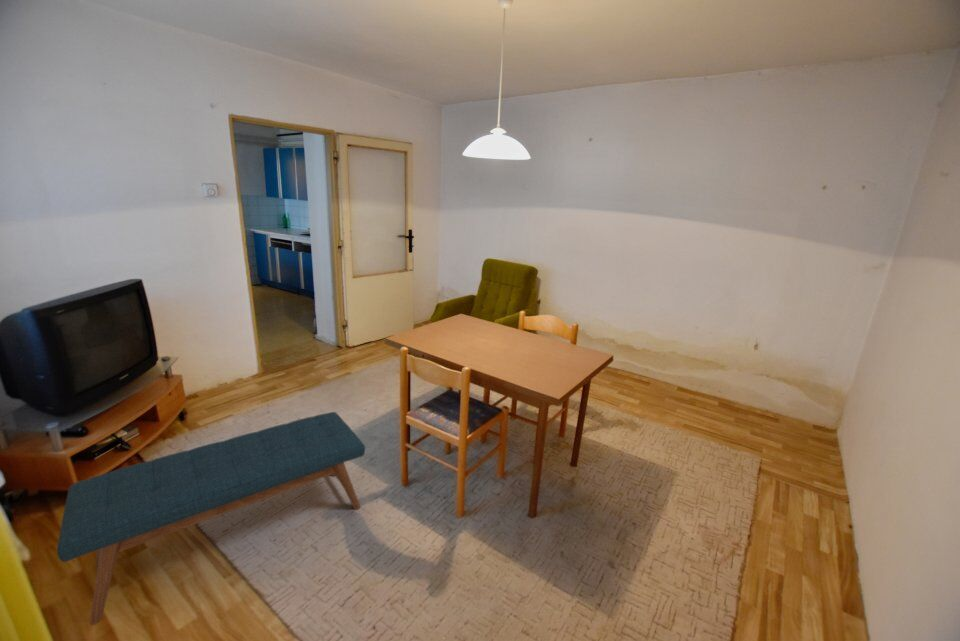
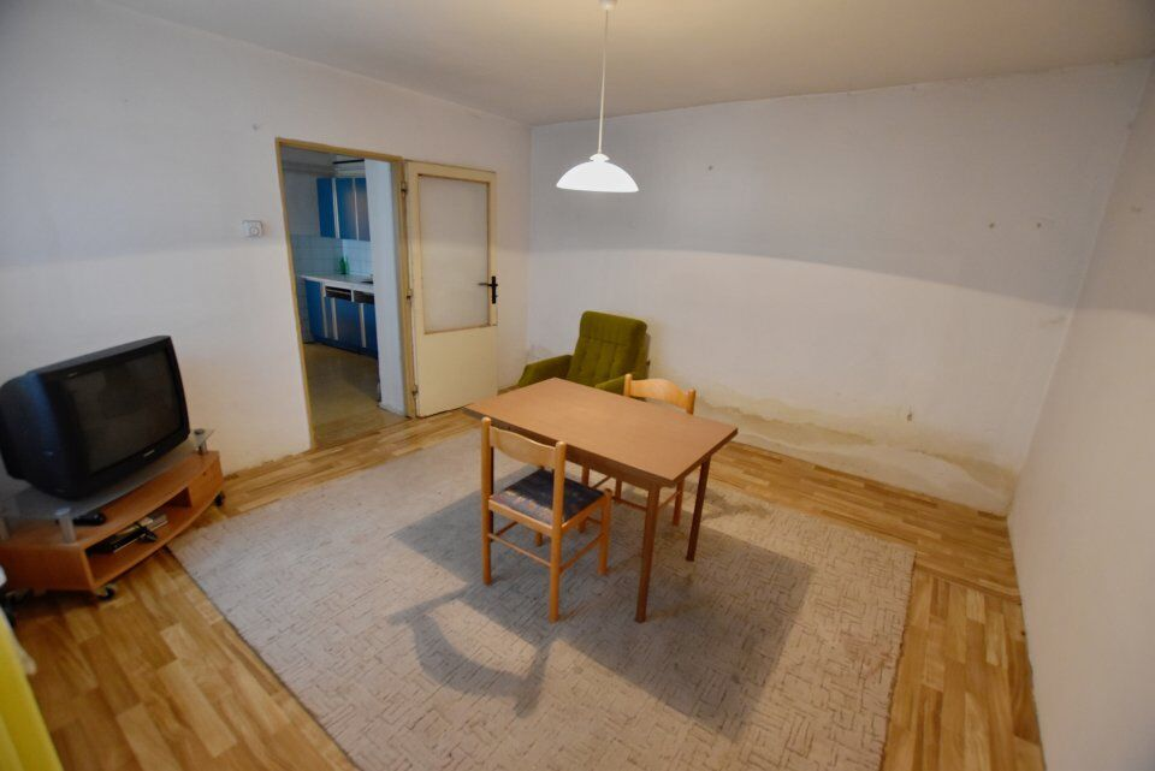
- bench [56,411,366,626]
